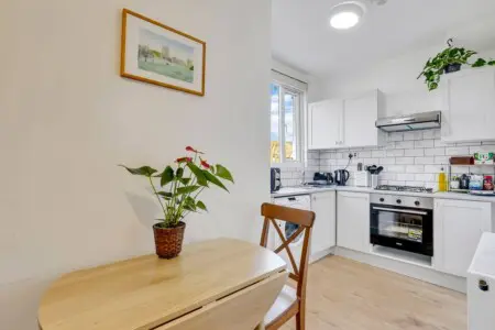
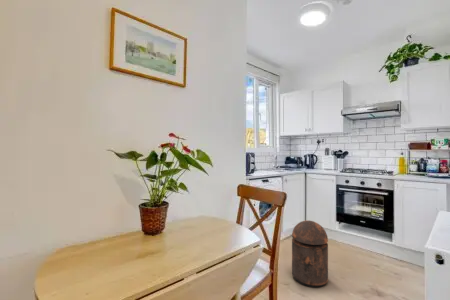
+ trash can [291,219,329,288]
